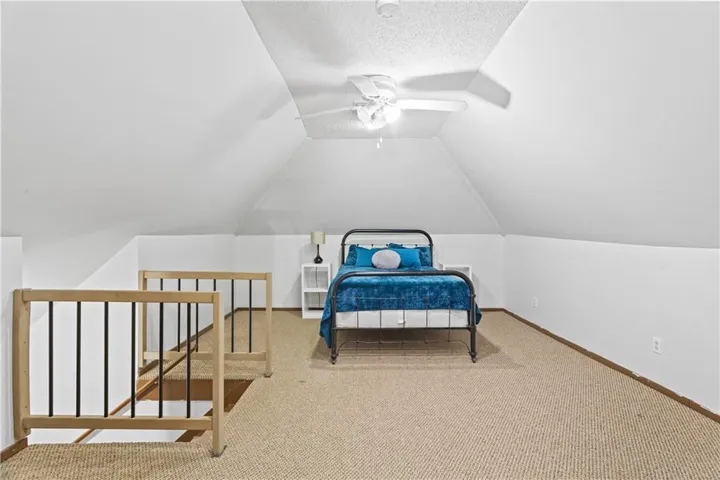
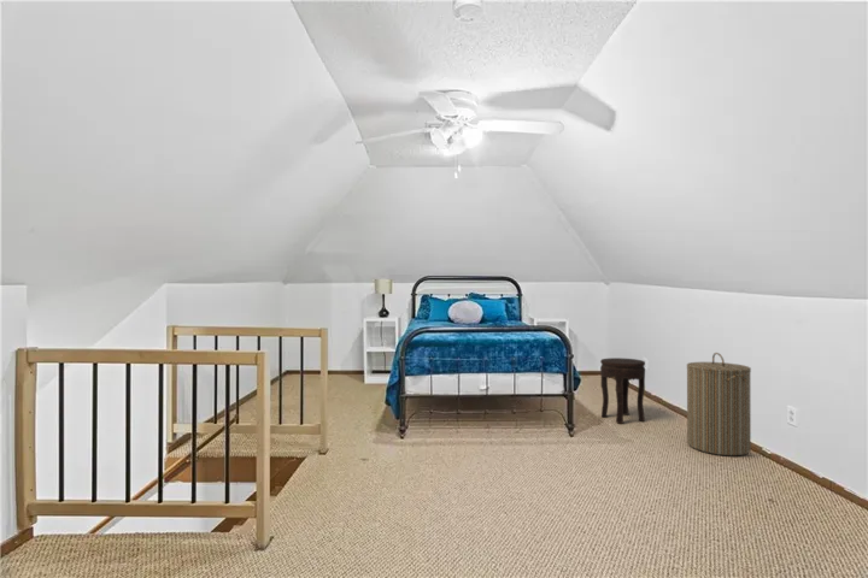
+ side table [599,356,646,425]
+ laundry hamper [686,352,752,456]
